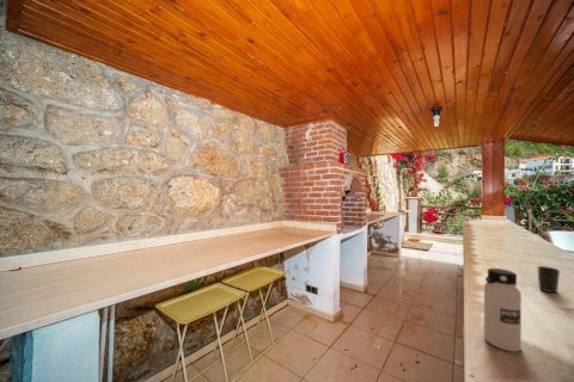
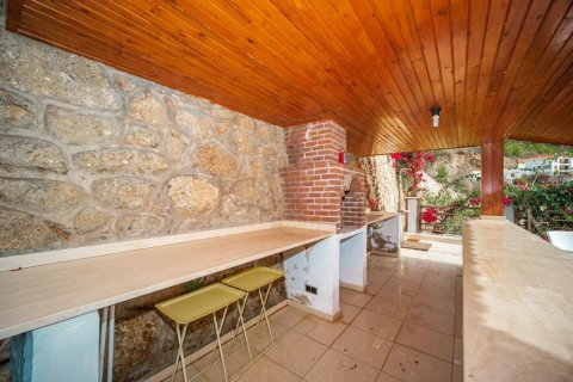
- cup [536,265,561,294]
- water bottle [483,267,523,353]
